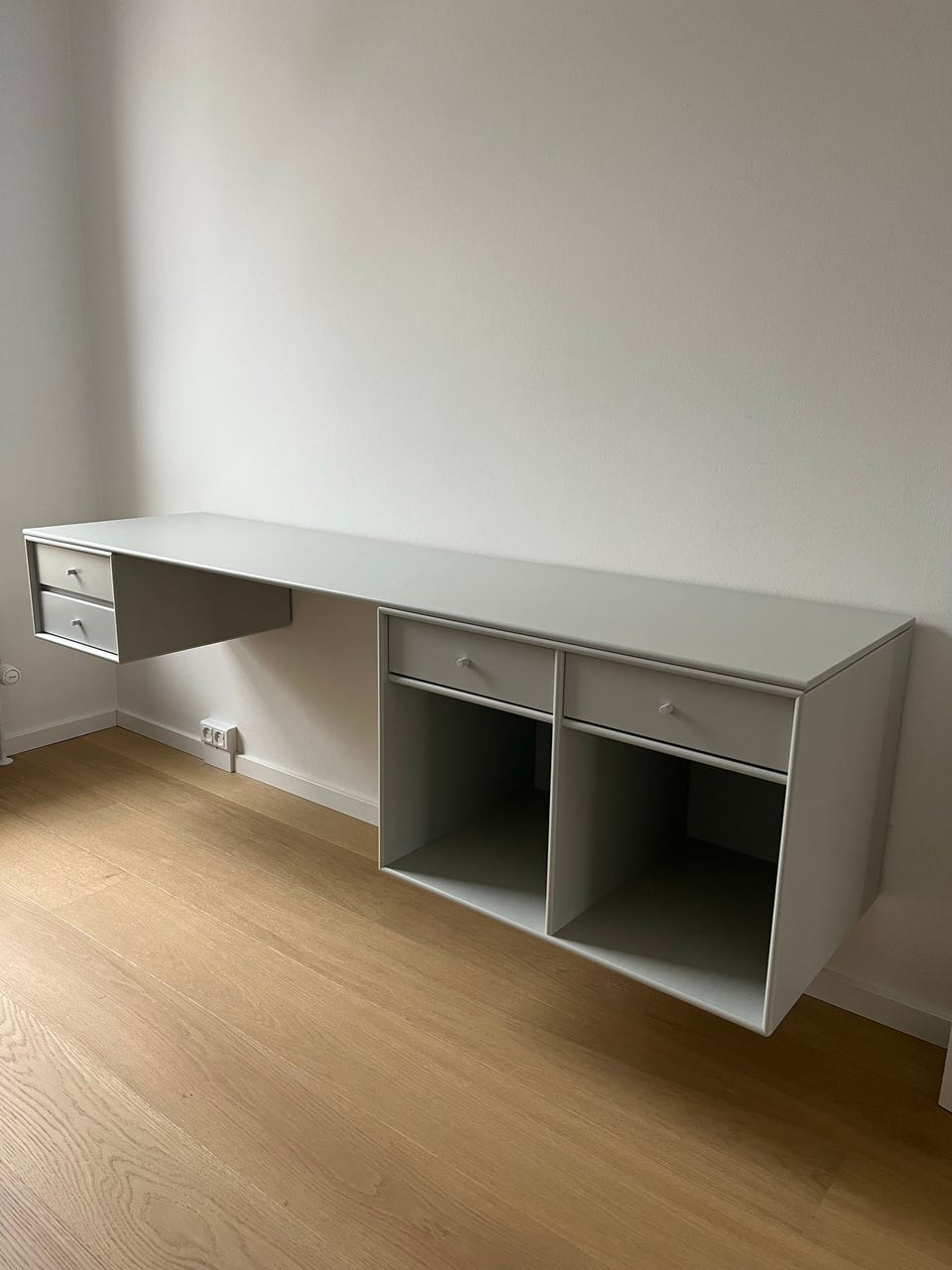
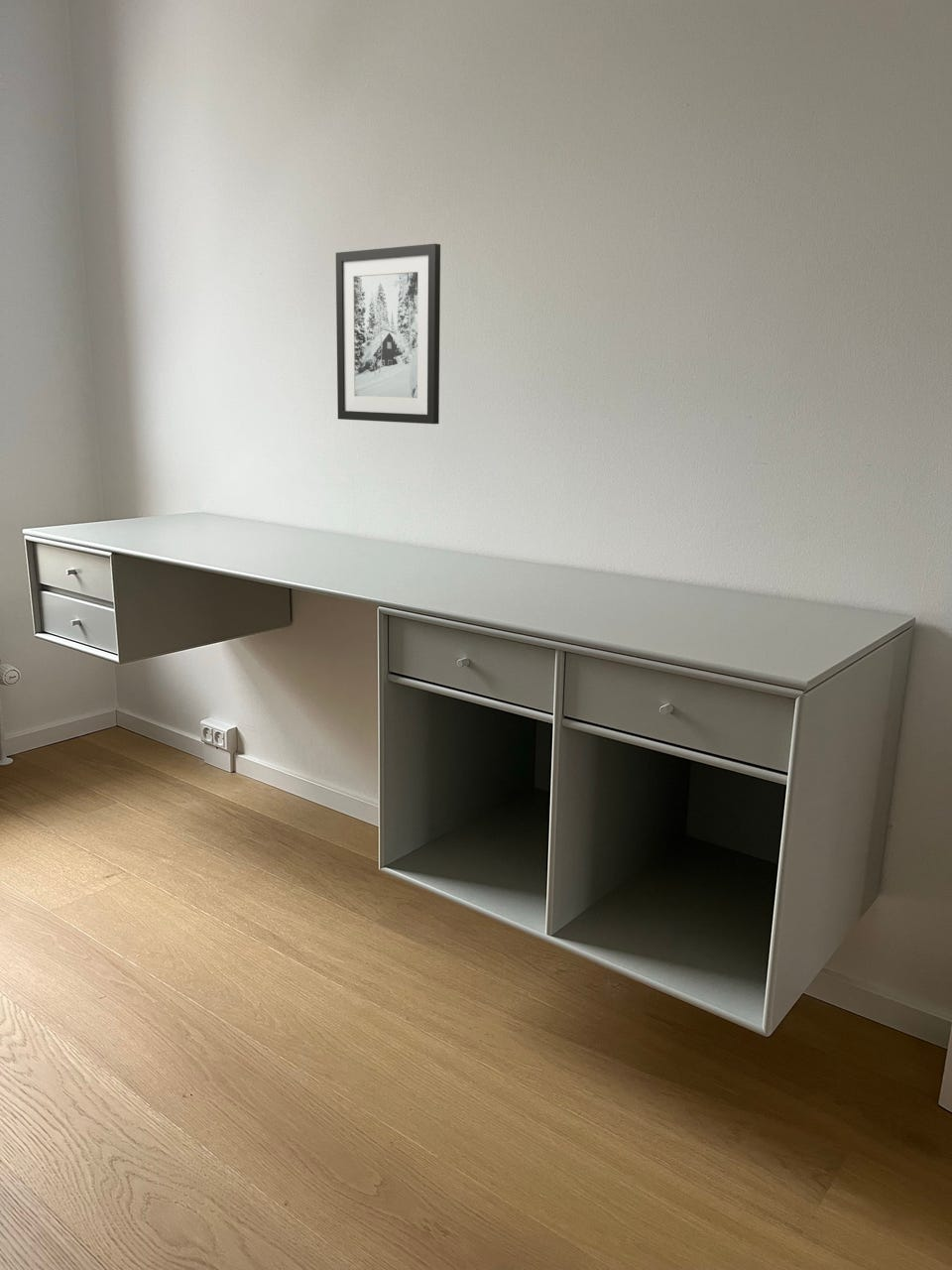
+ wall art [335,243,441,425]
